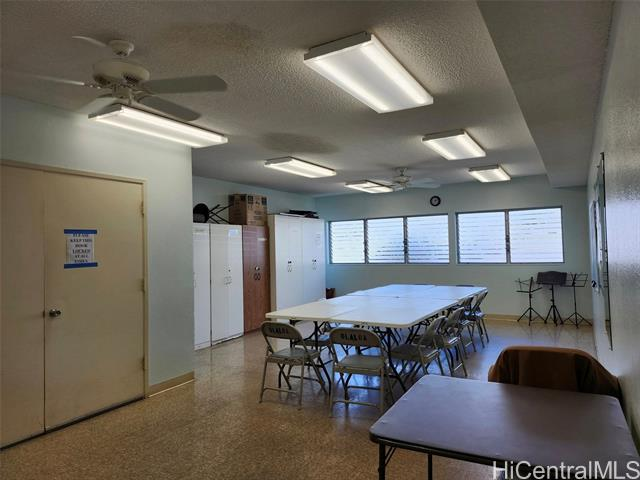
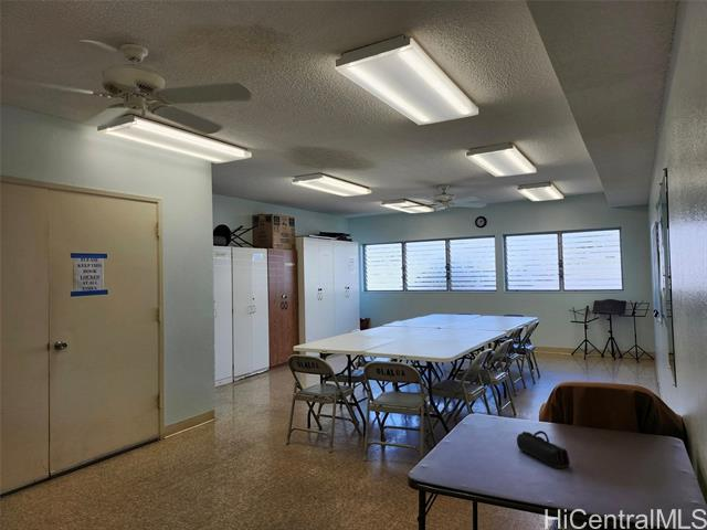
+ pencil case [516,430,571,469]
